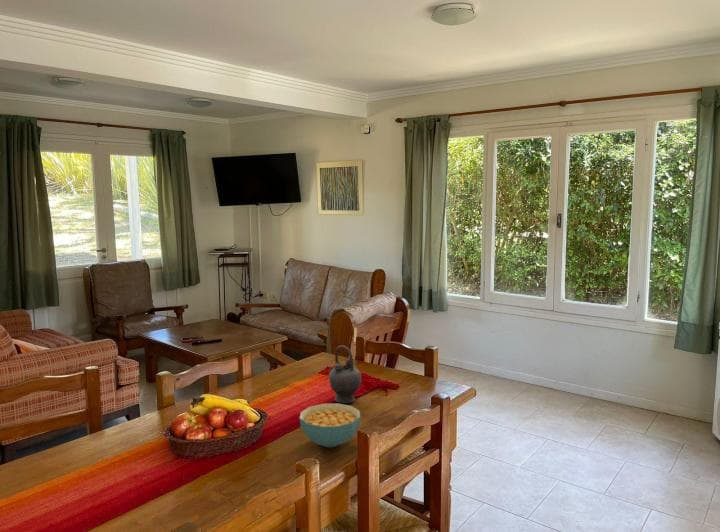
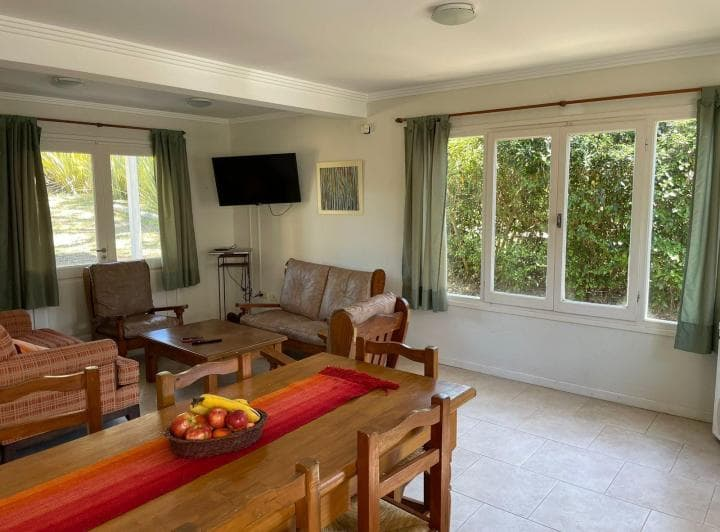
- teapot [327,344,362,404]
- cereal bowl [299,402,361,448]
